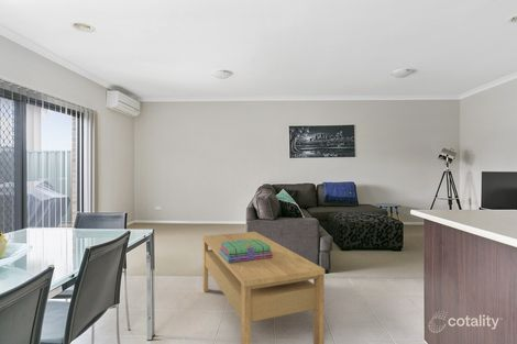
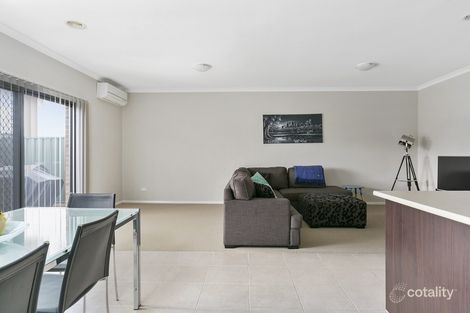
- coffee table [201,231,326,344]
- stack of books [219,238,273,263]
